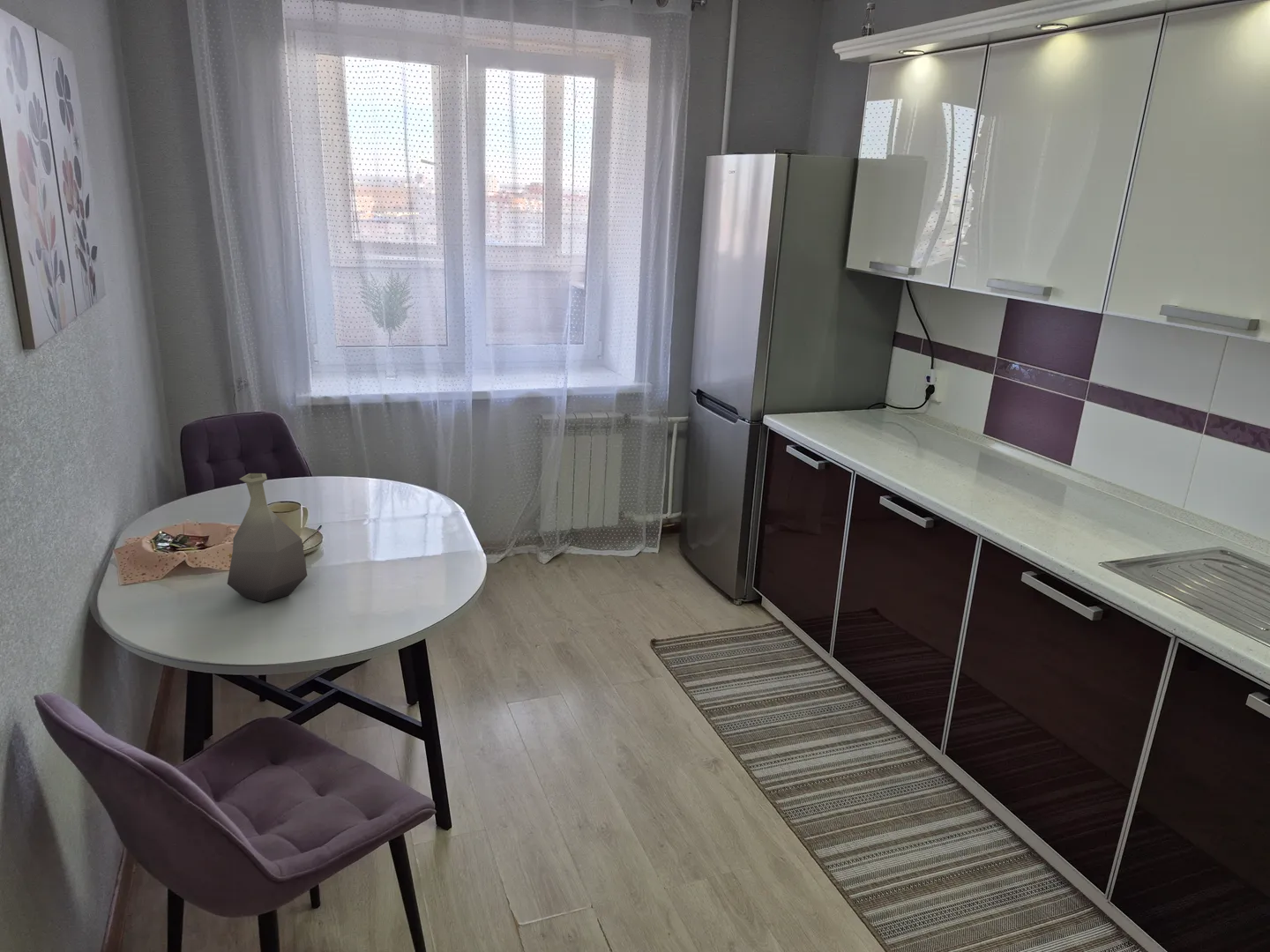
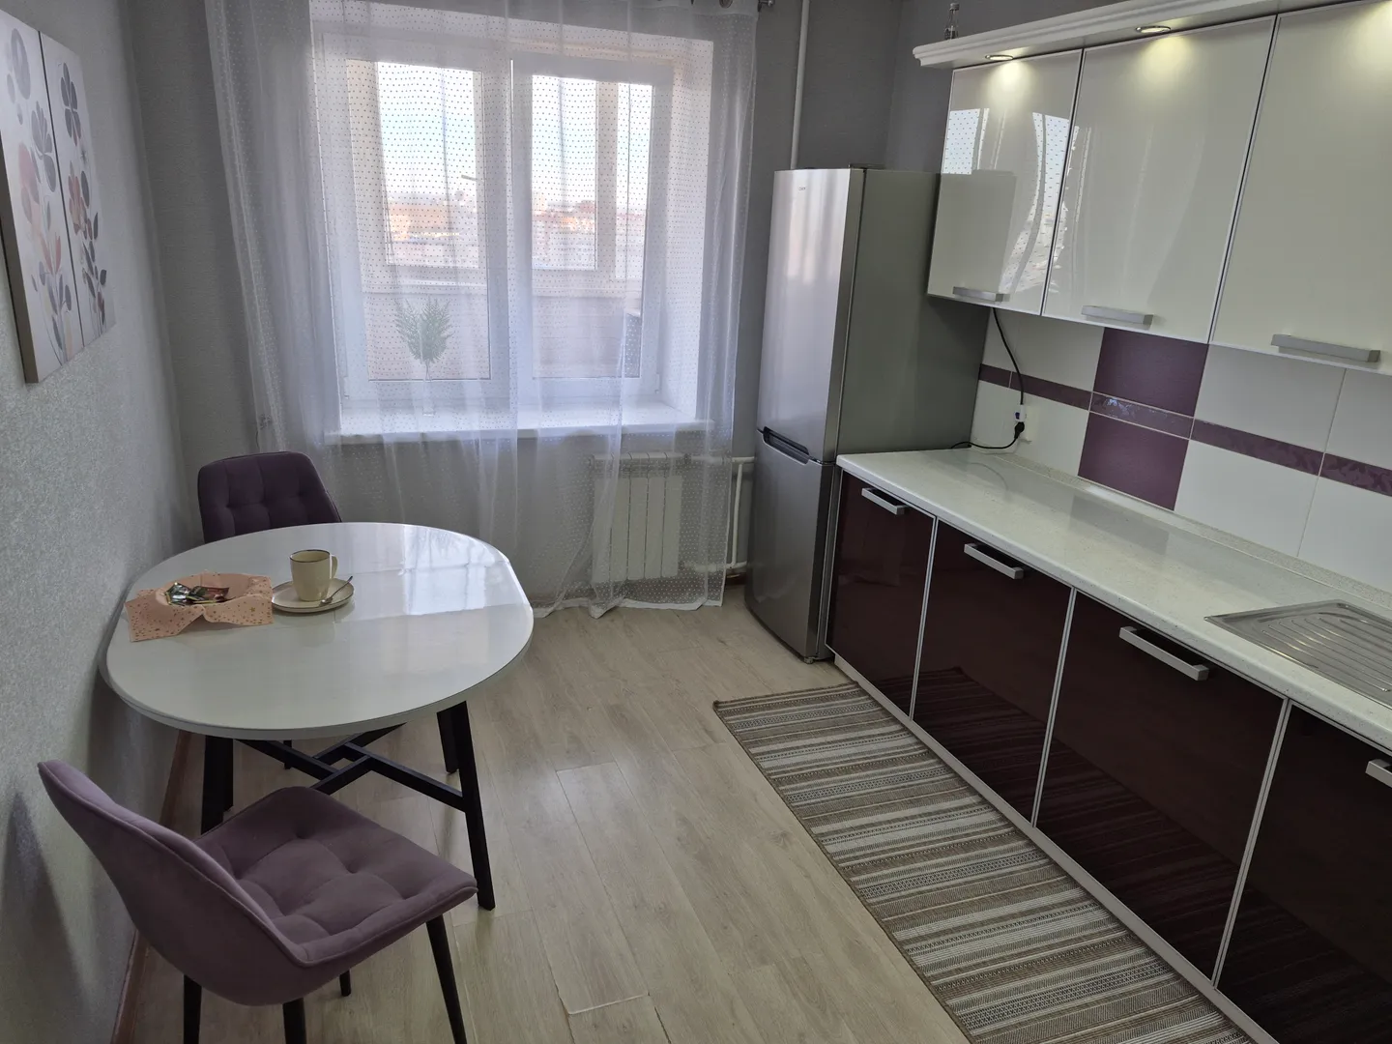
- vase [227,472,308,603]
